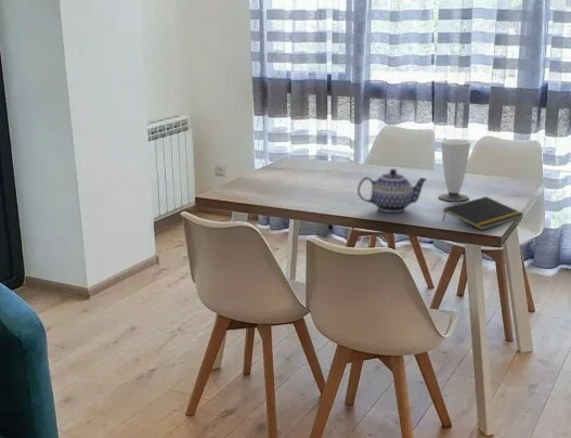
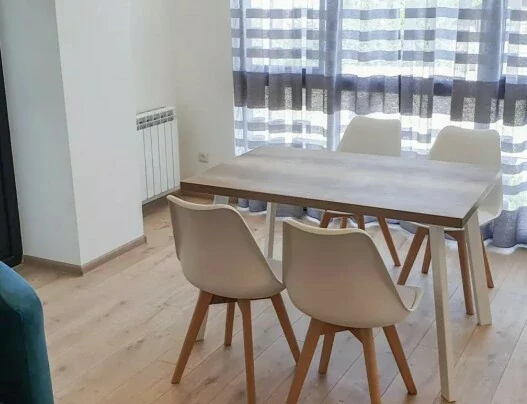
- notepad [442,195,525,231]
- cup [437,138,472,203]
- teapot [356,168,428,214]
